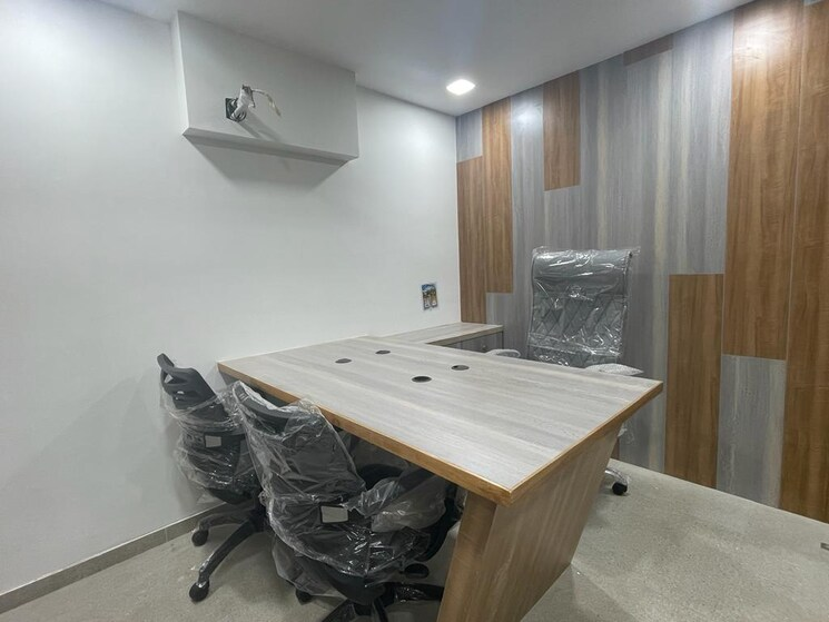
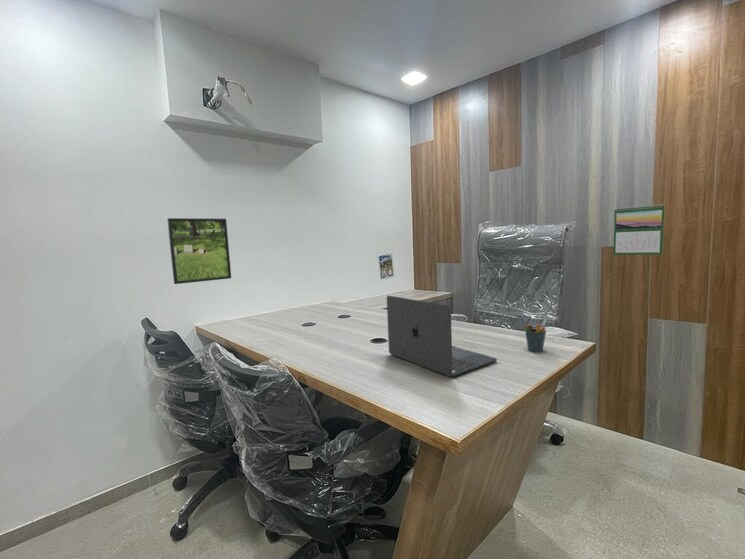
+ calendar [612,203,666,256]
+ laptop [386,295,498,378]
+ pen holder [524,318,547,353]
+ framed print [166,217,232,285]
